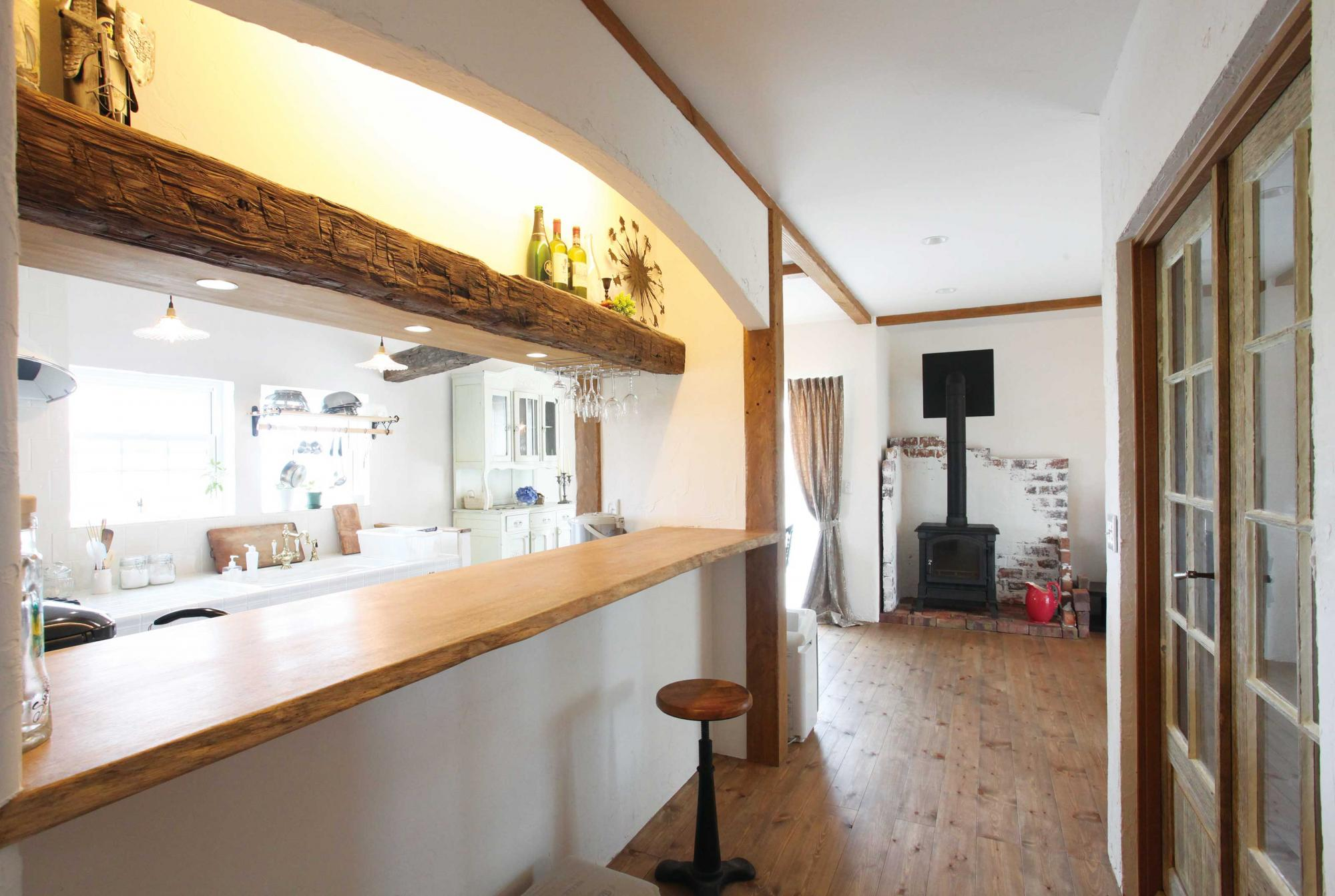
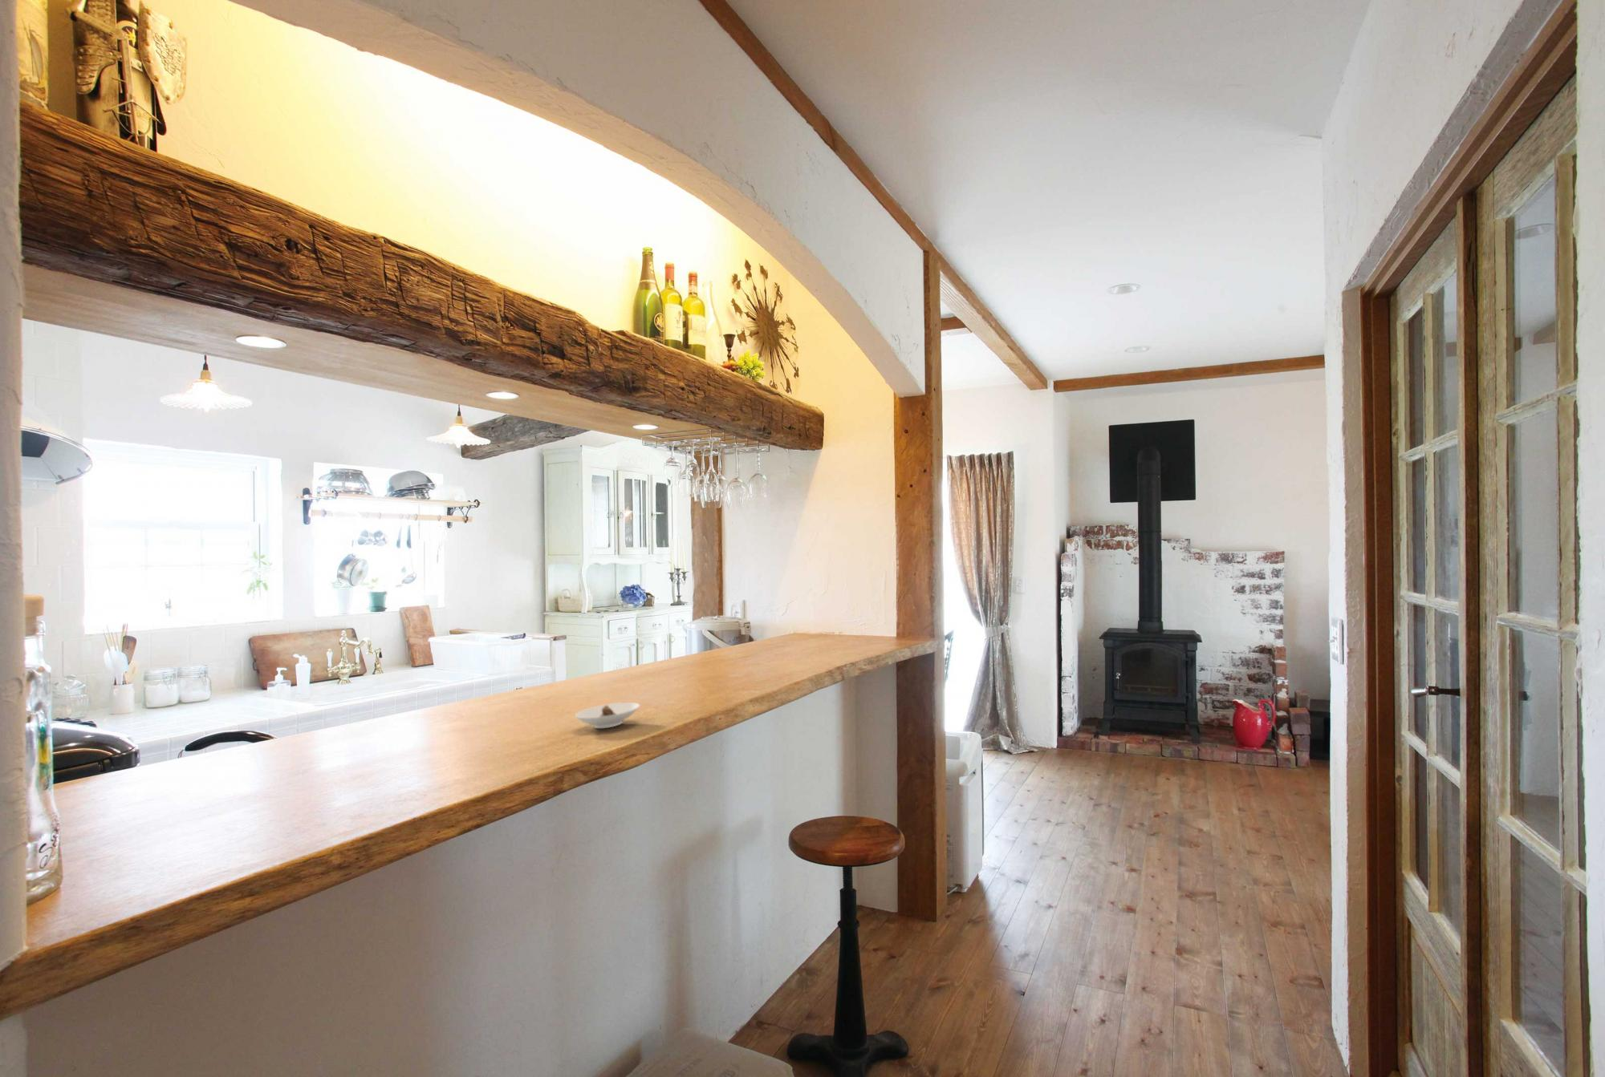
+ saucer [575,702,641,728]
